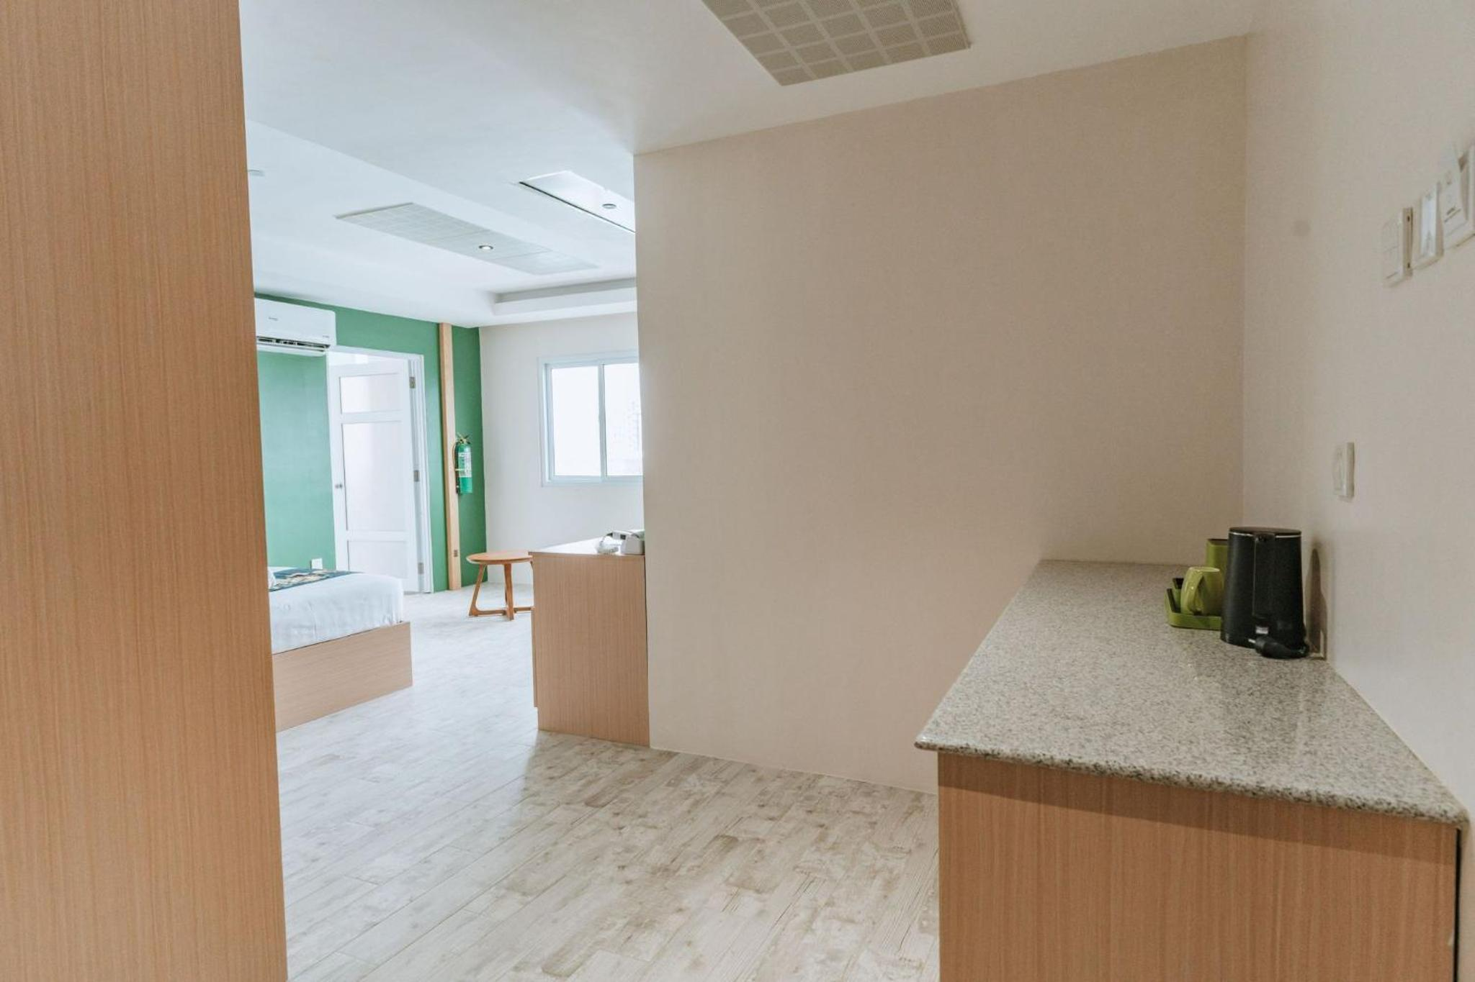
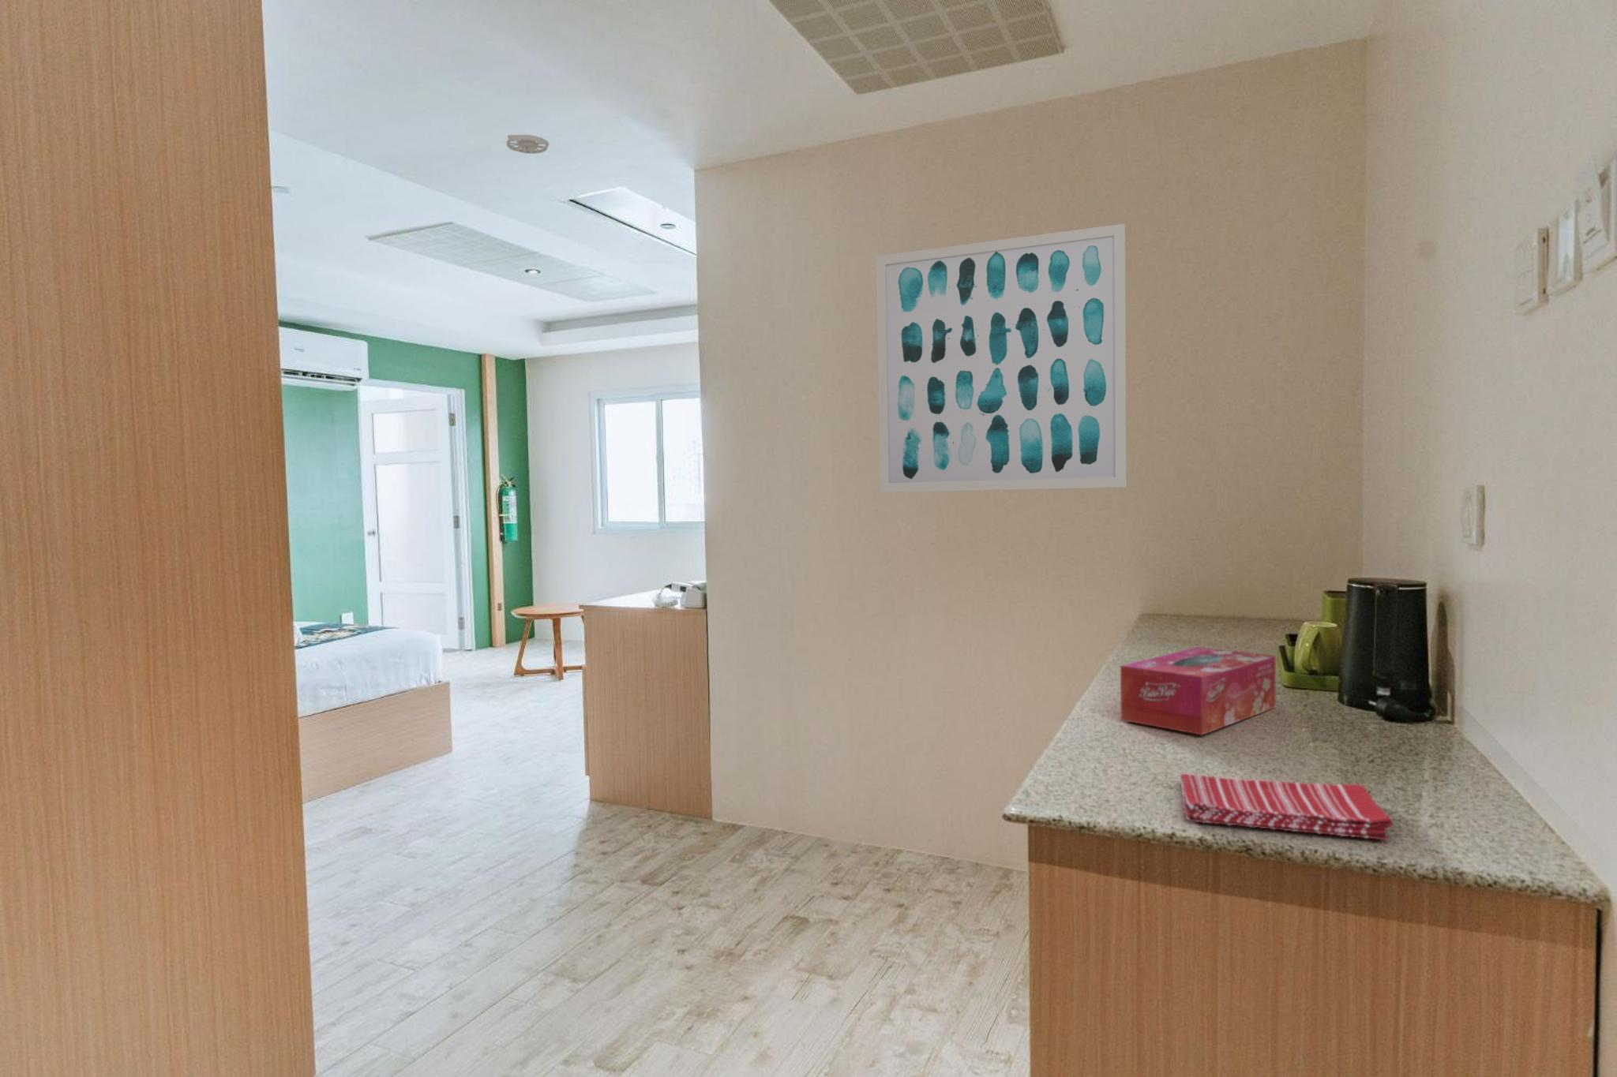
+ wall art [875,222,1128,493]
+ dish towel [1179,773,1393,840]
+ tissue box [1119,647,1277,736]
+ smoke detector [506,135,551,155]
